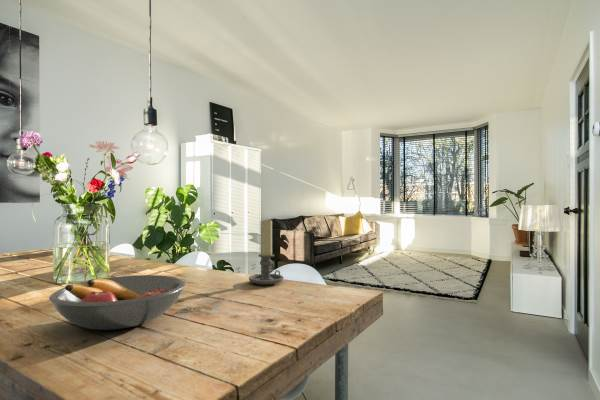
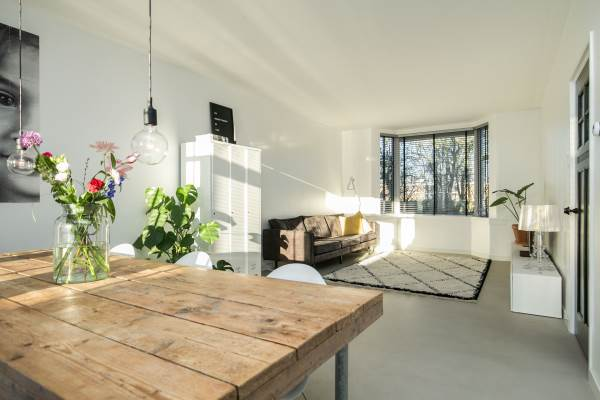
- candle holder [248,218,285,286]
- fruit bowl [48,274,186,331]
